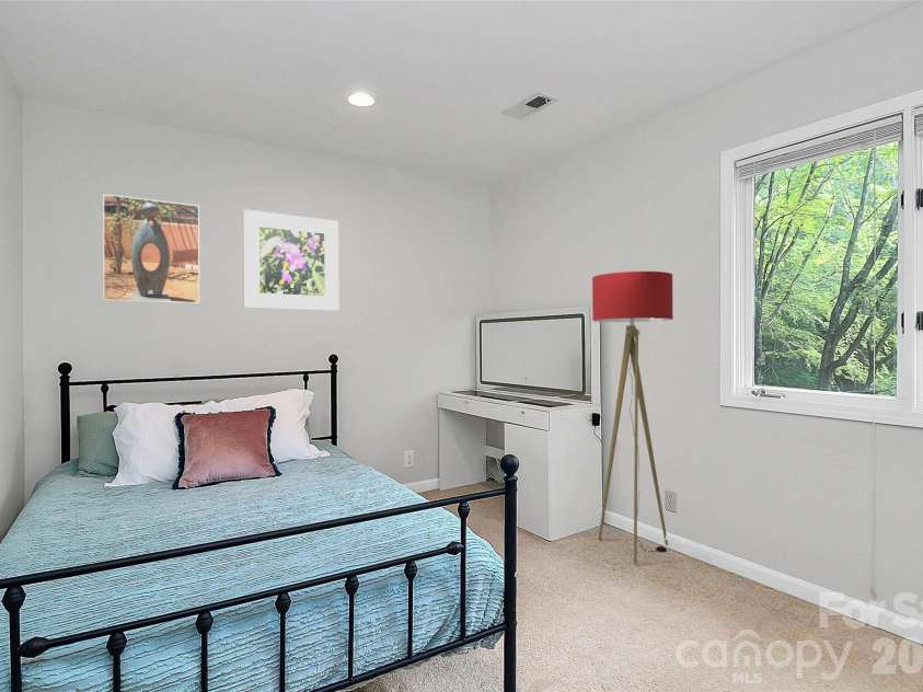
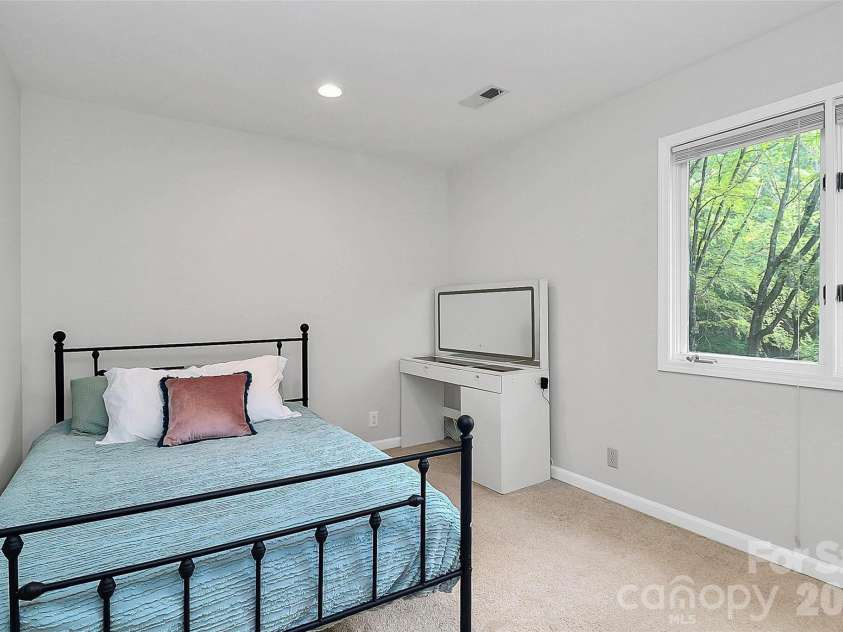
- floor lamp [591,270,674,565]
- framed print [242,208,339,312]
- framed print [102,193,200,304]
